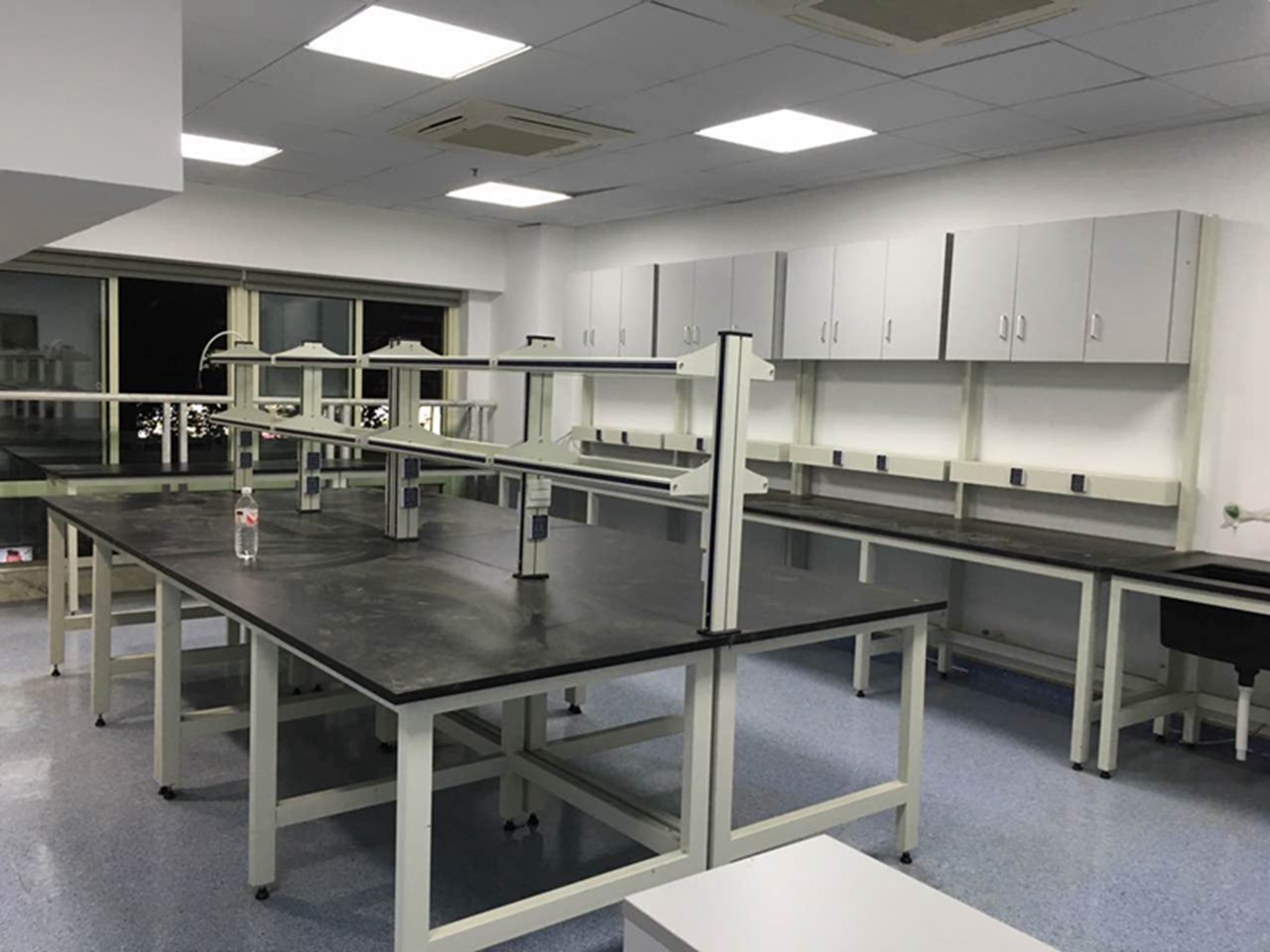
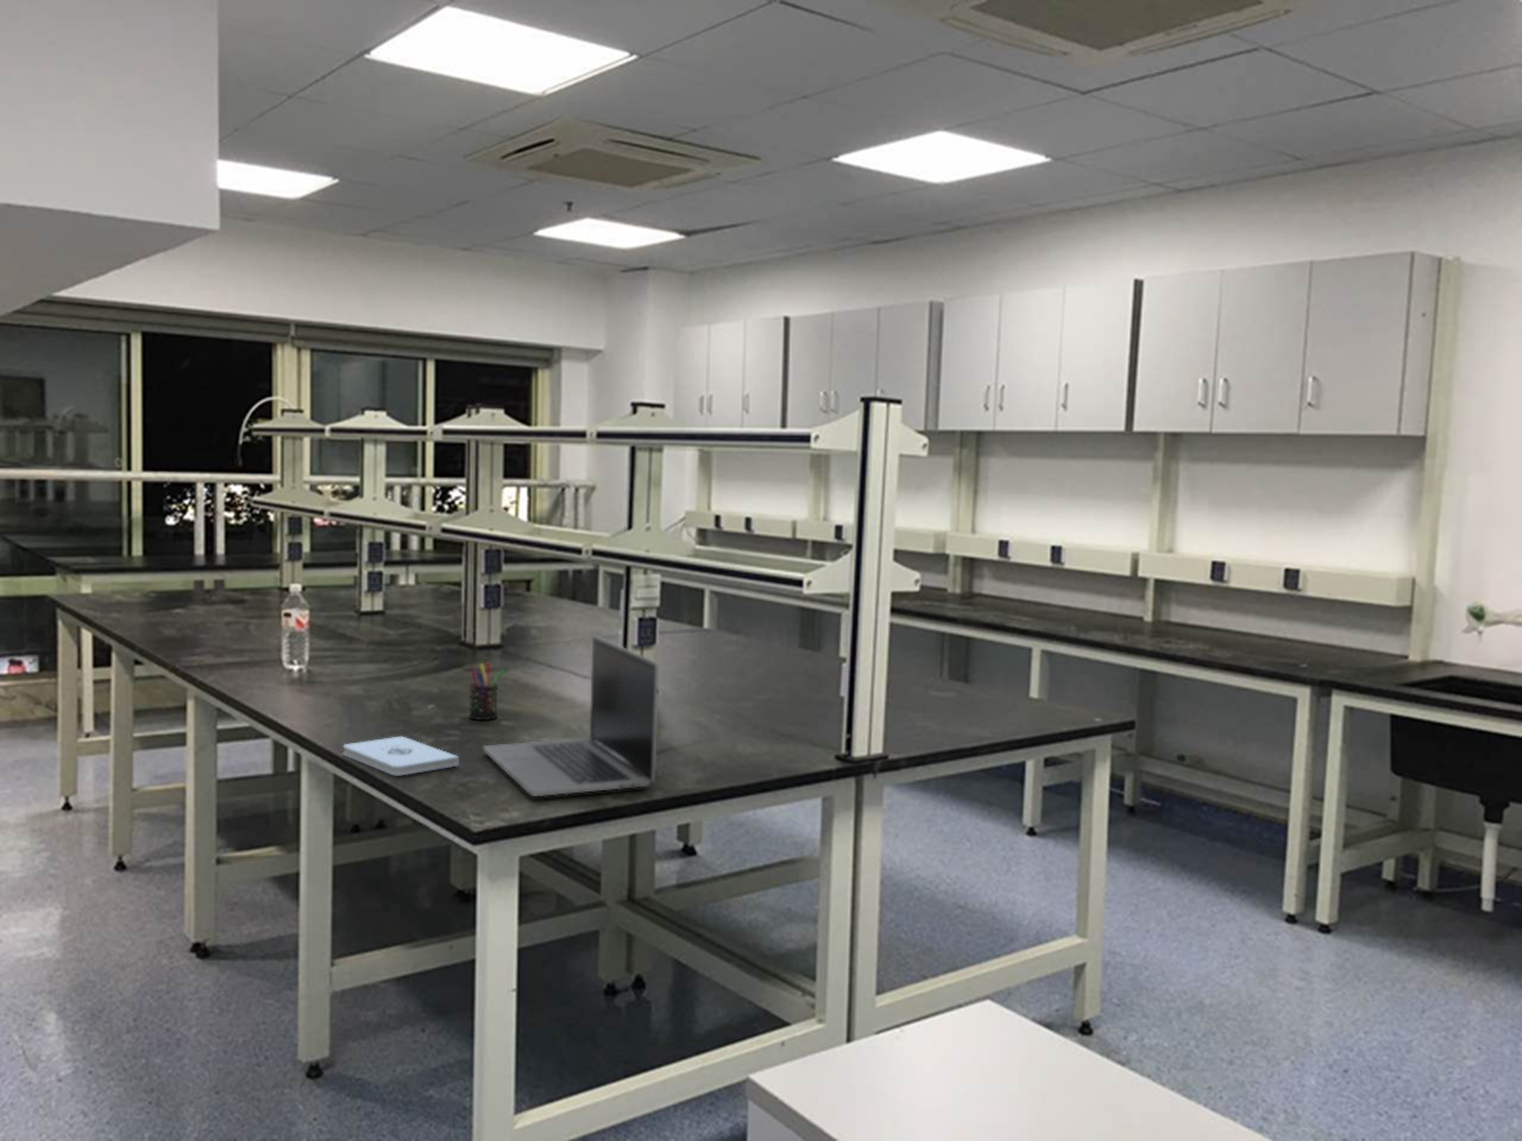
+ laptop [483,635,660,797]
+ pen holder [469,662,507,722]
+ notepad [343,735,460,777]
